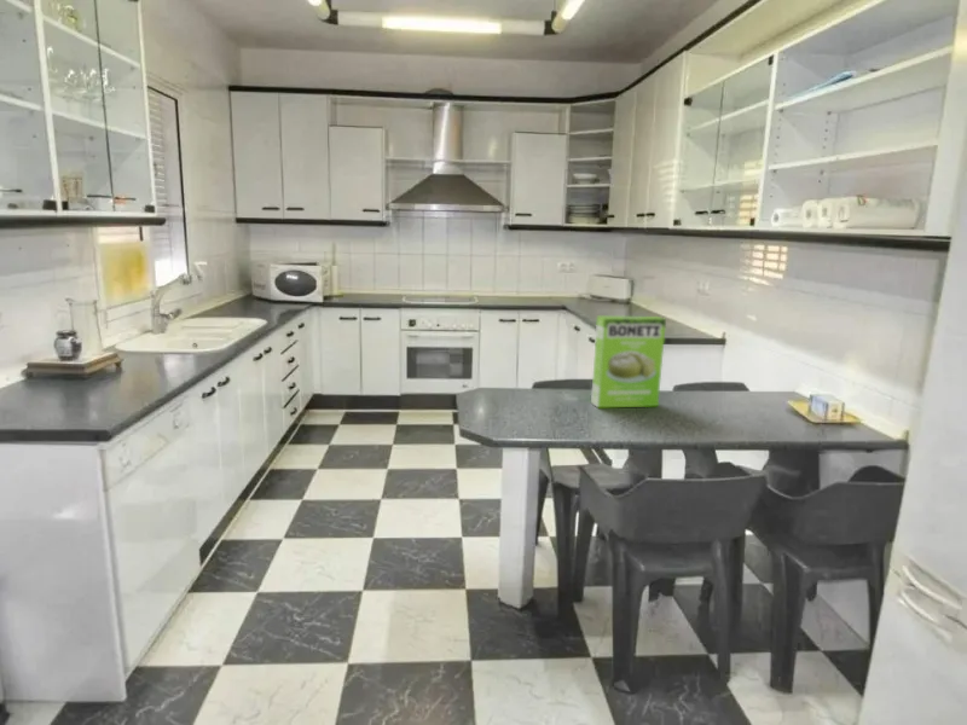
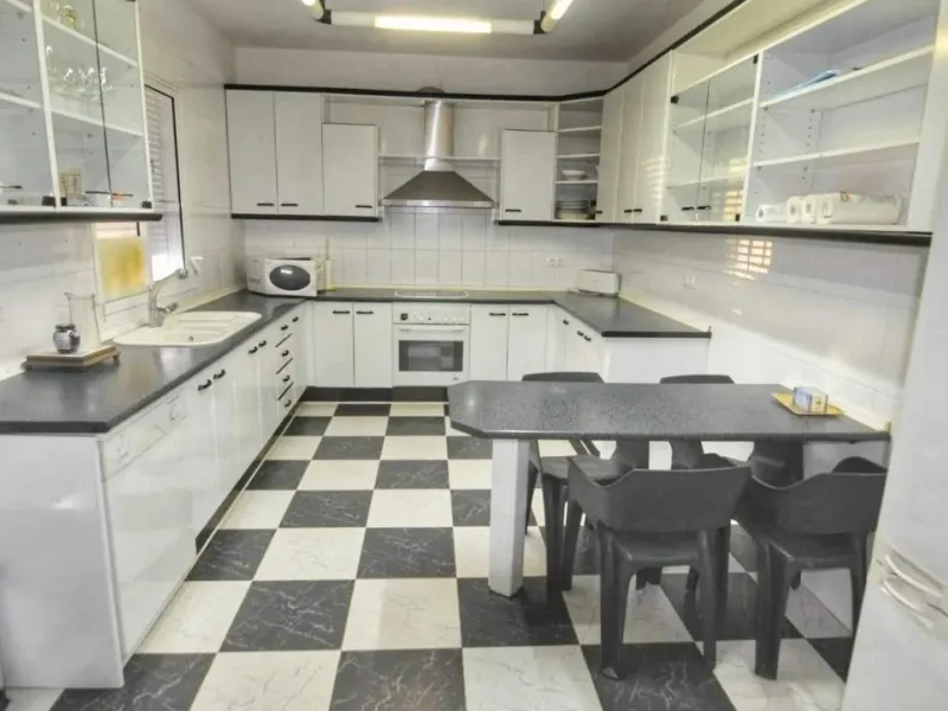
- cake mix box [590,315,667,410]
